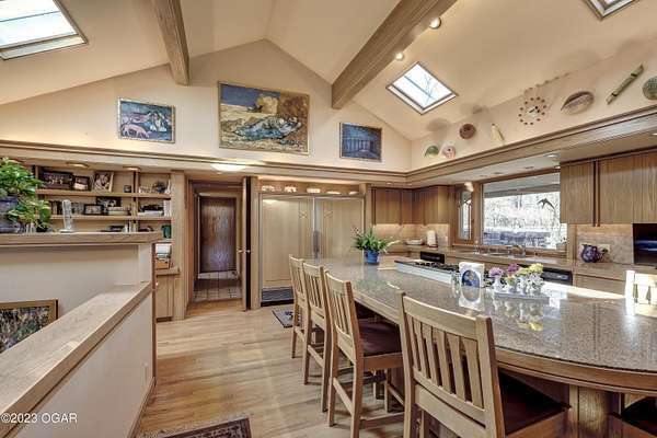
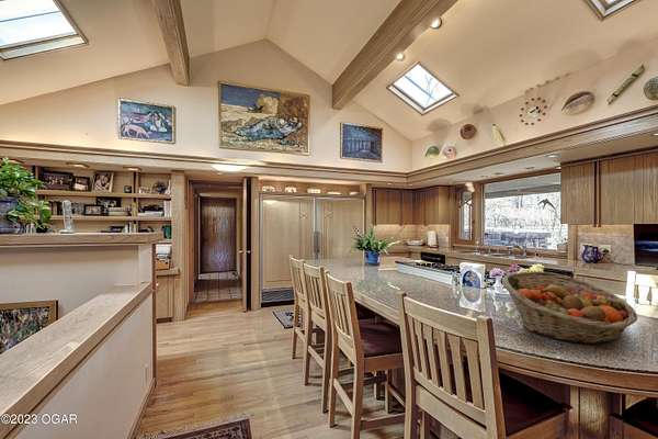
+ fruit basket [501,270,638,345]
